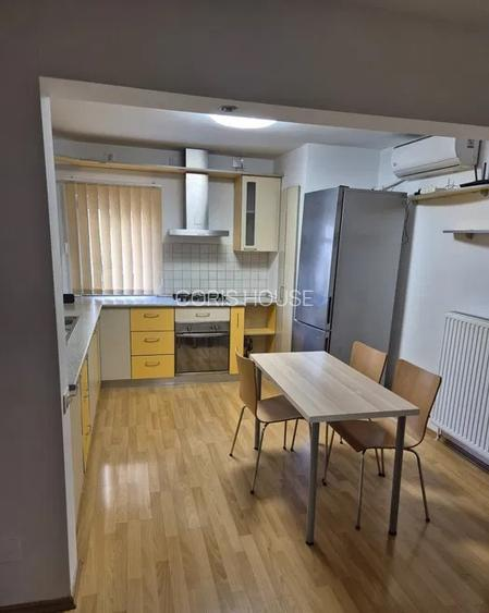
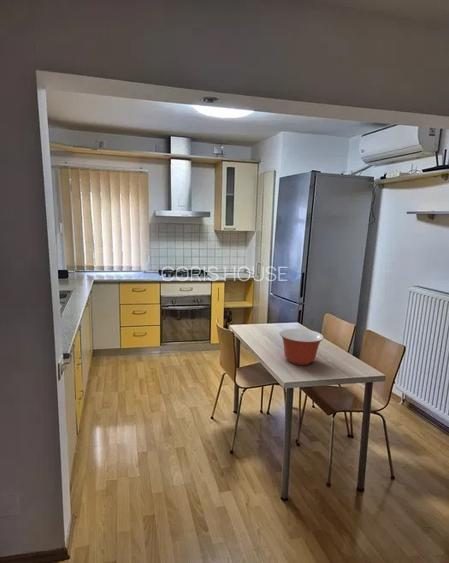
+ mixing bowl [279,328,325,366]
